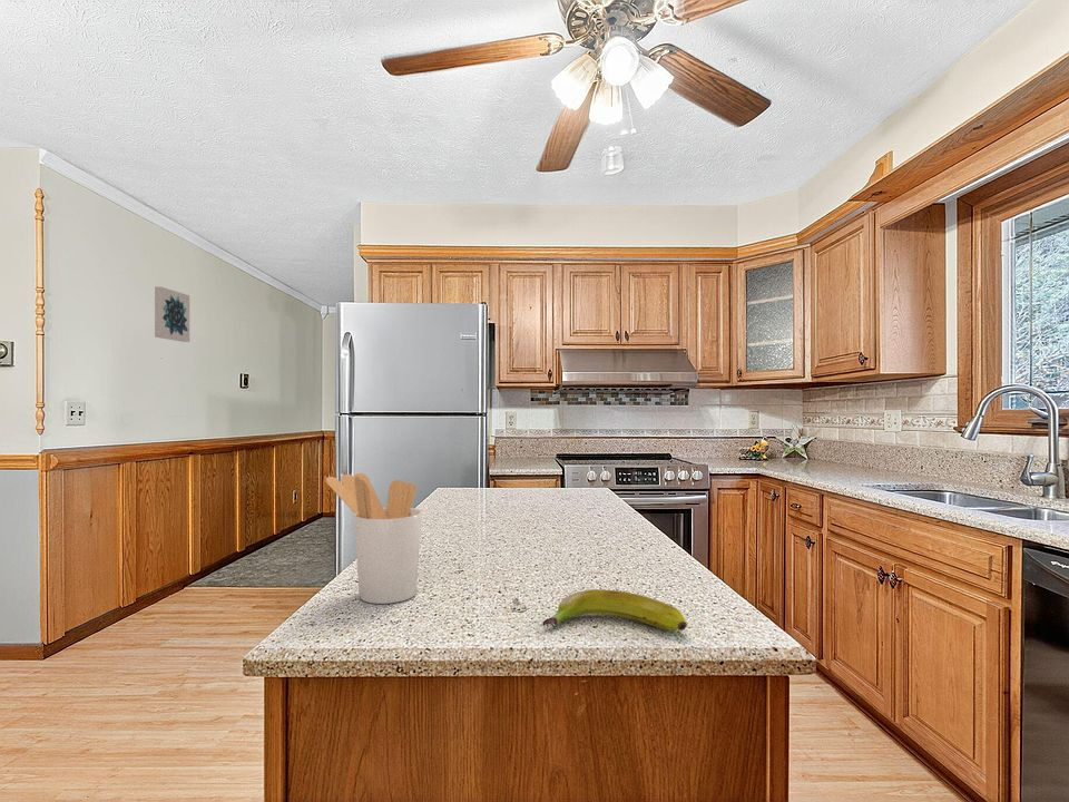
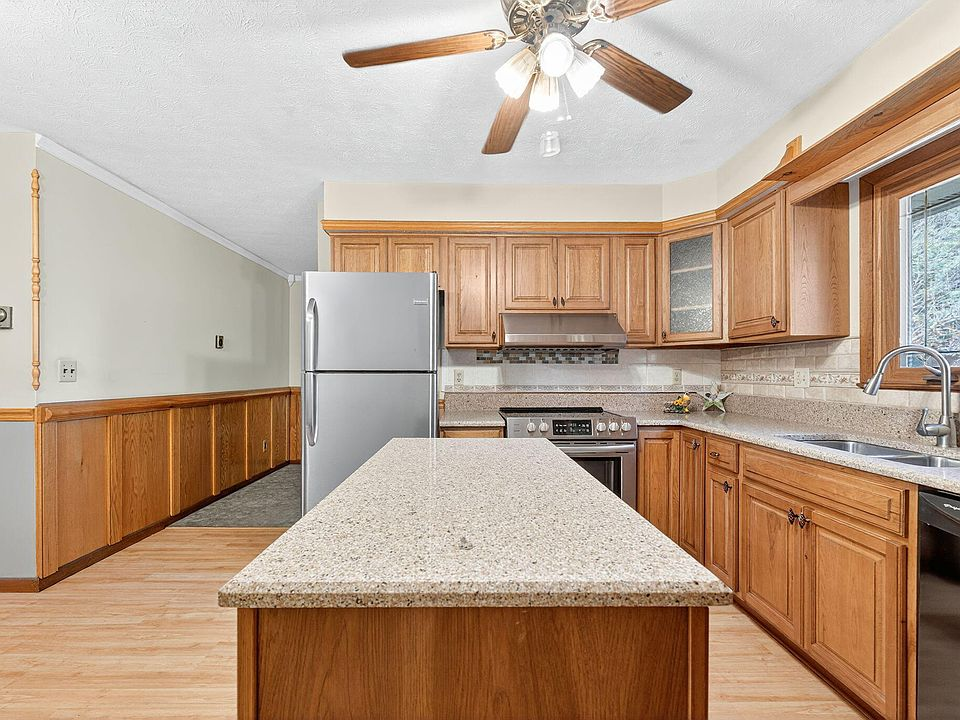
- wall art [154,285,190,343]
- utensil holder [325,472,422,605]
- banana [541,588,688,632]
